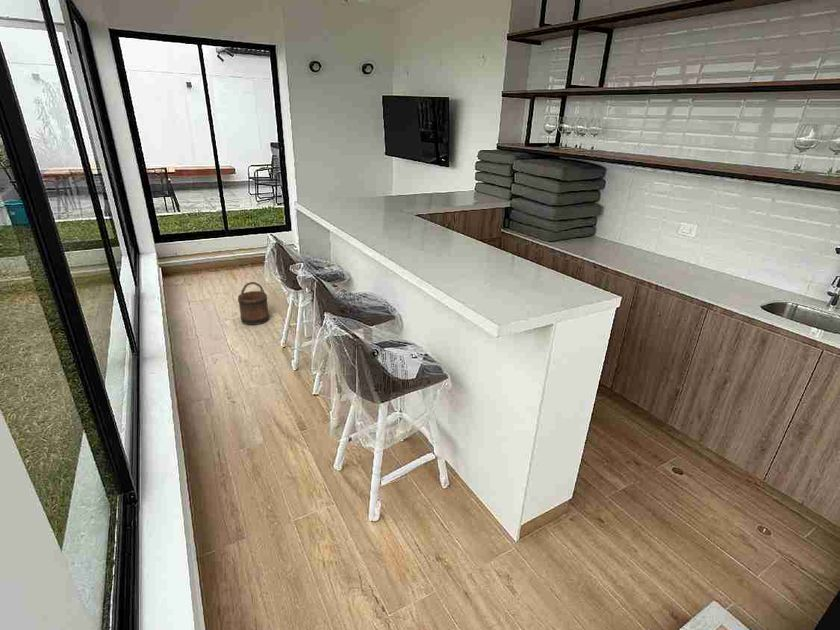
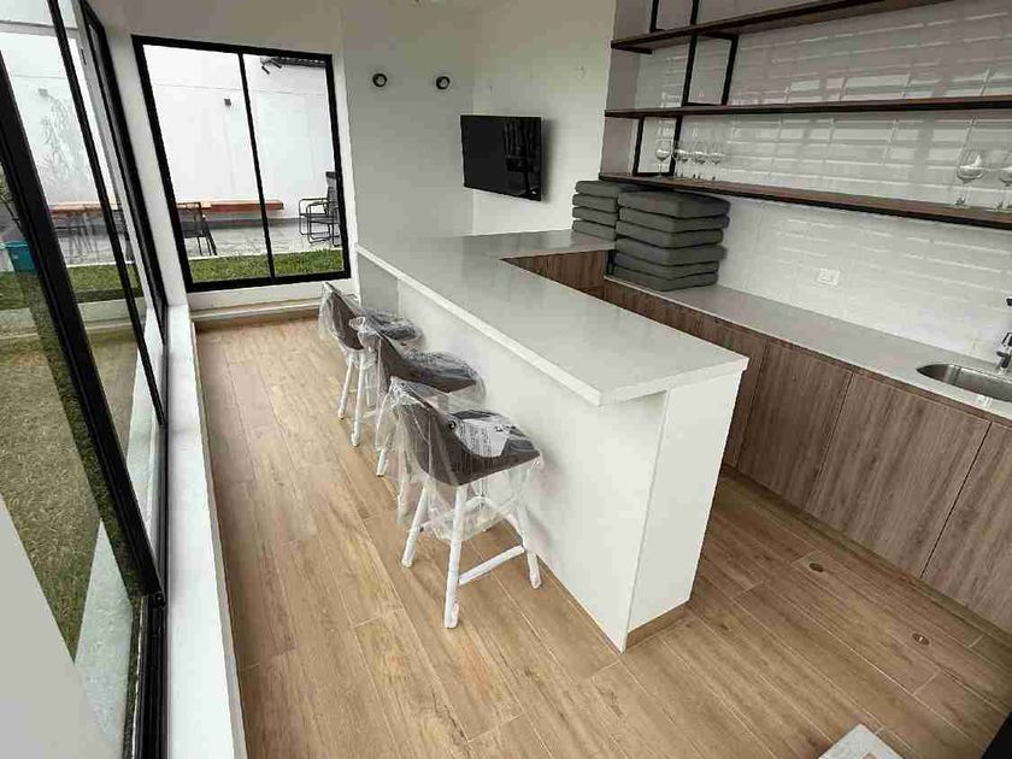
- bucket [237,281,270,326]
